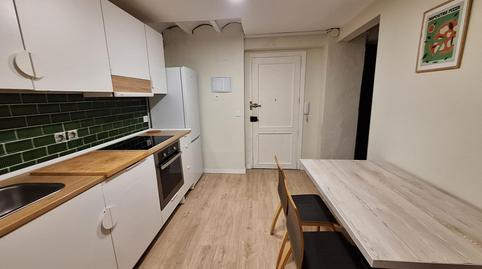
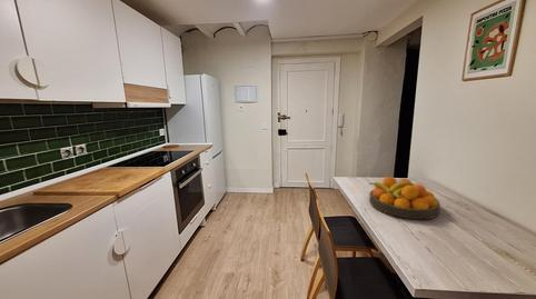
+ fruit bowl [368,176,441,220]
